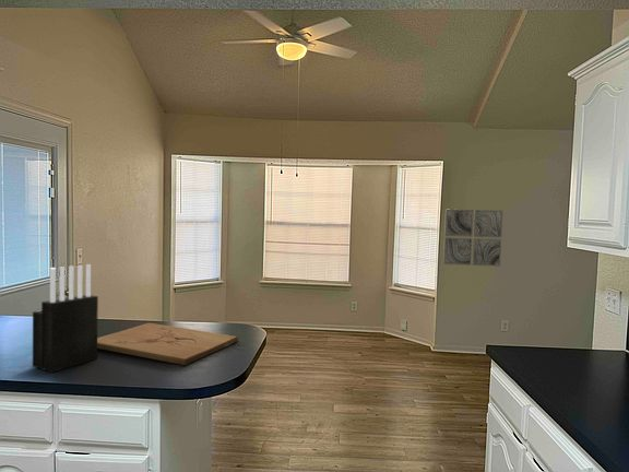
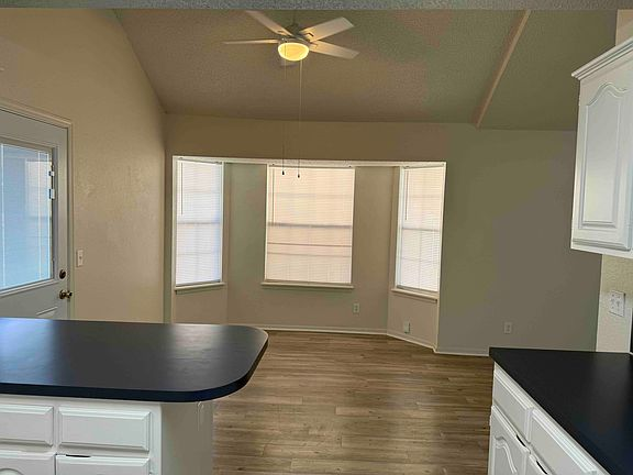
- cutting board [97,322,239,366]
- wall art [442,208,505,268]
- knife block [32,263,99,374]
